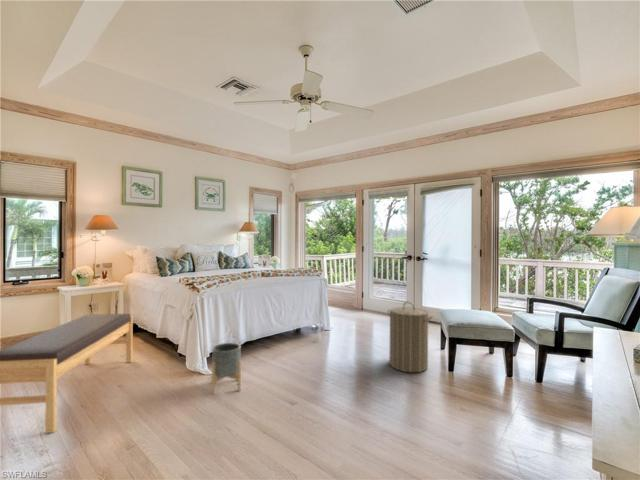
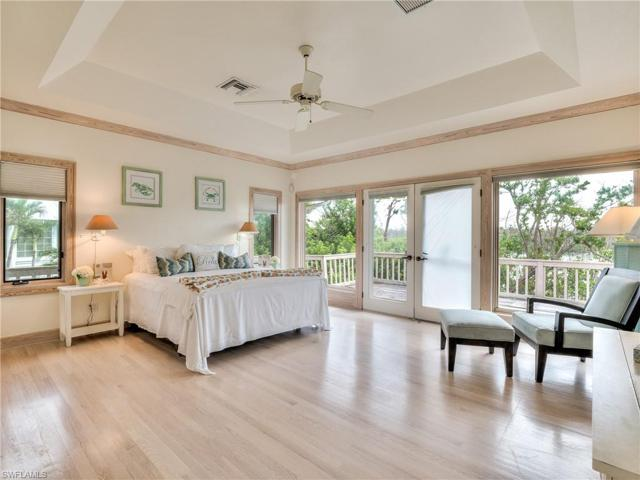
- planter [210,342,242,395]
- bench [0,313,134,434]
- laundry hamper [387,301,433,374]
